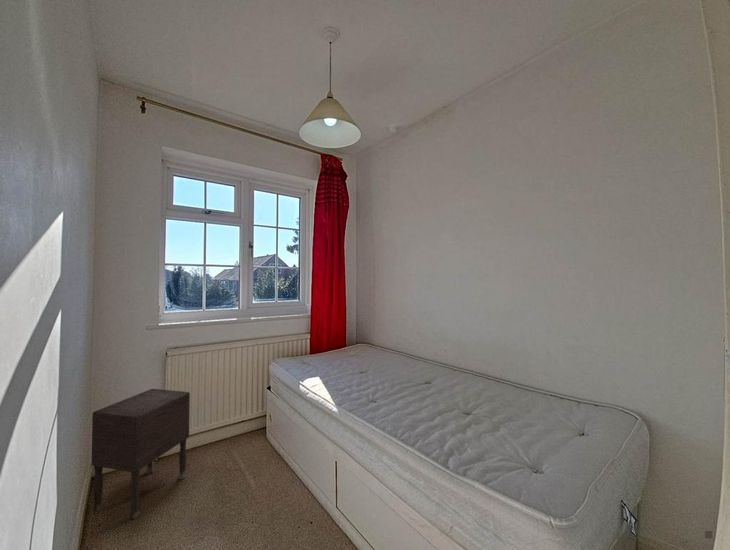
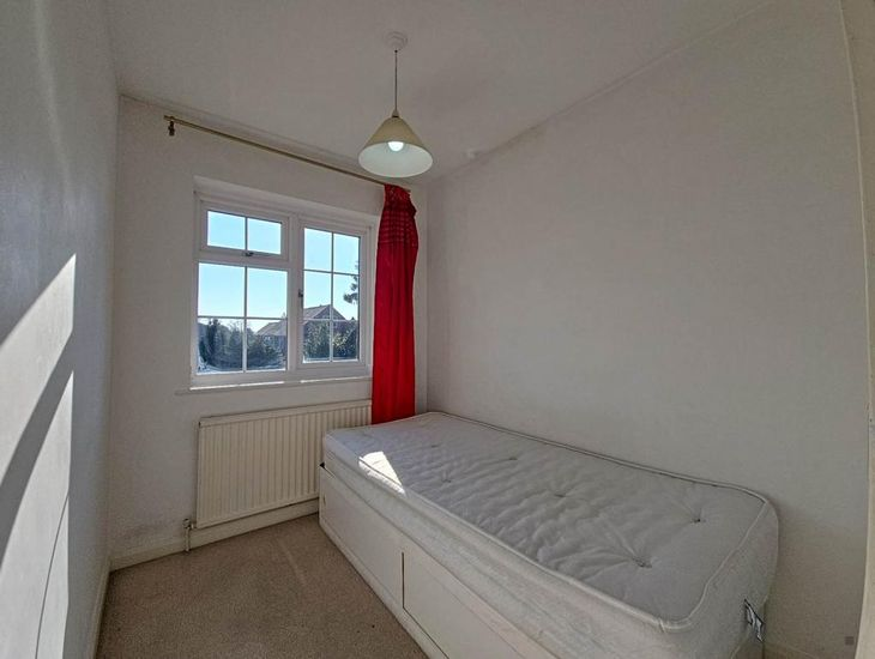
- nightstand [90,388,191,520]
